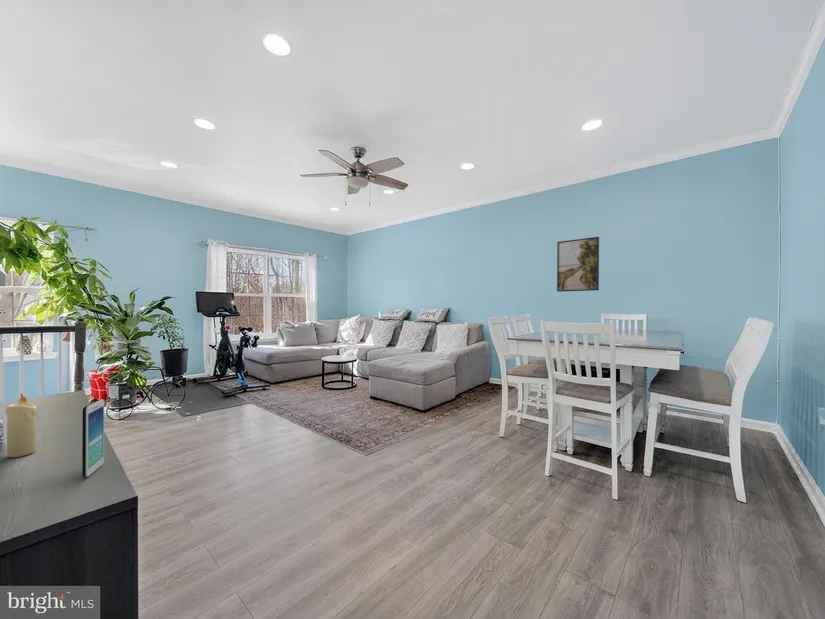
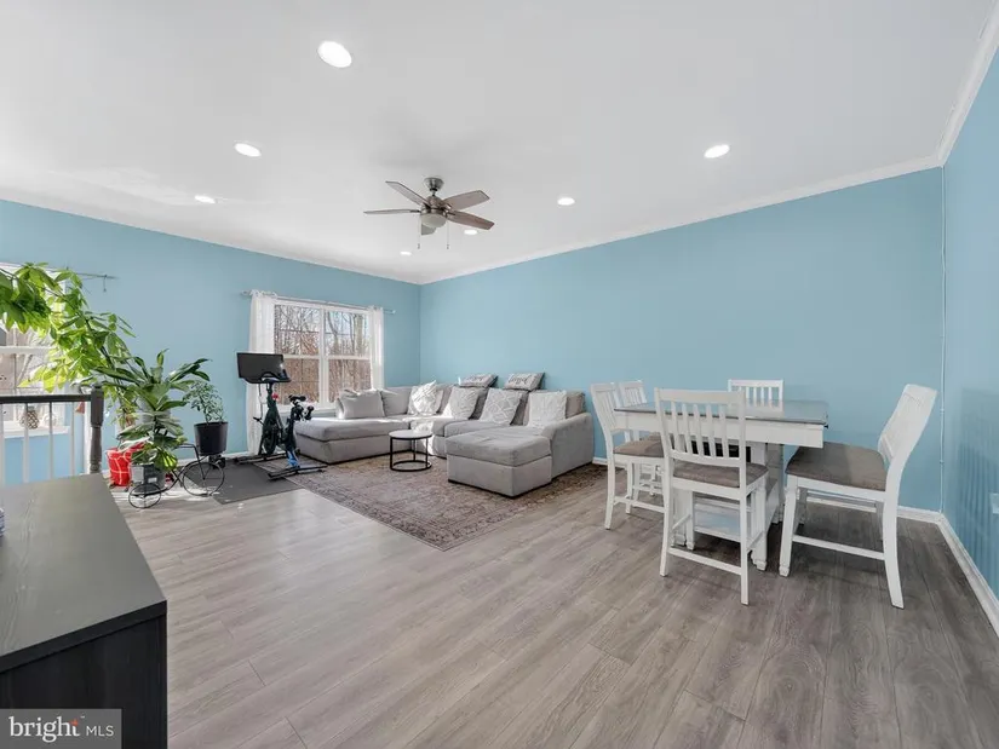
- candle [5,392,38,458]
- smartphone [81,398,105,478]
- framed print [556,236,600,293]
